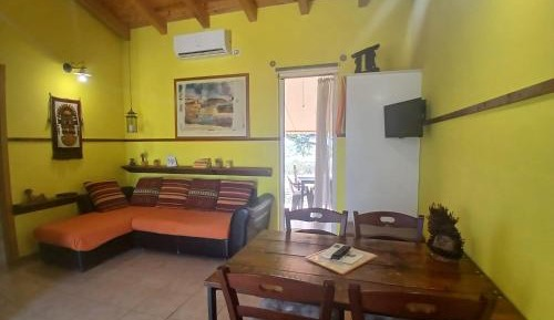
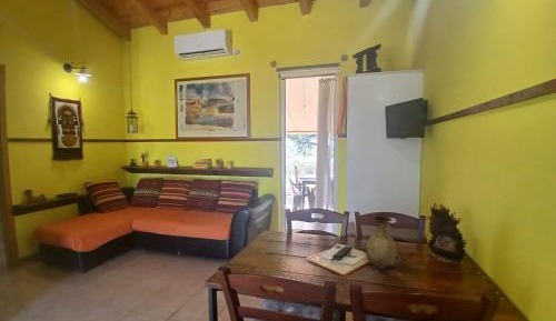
+ vase [363,215,400,270]
